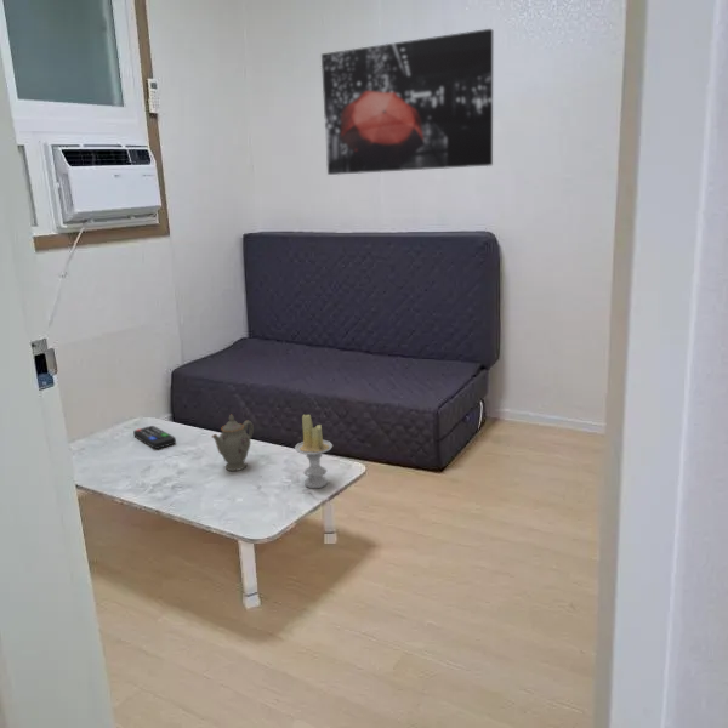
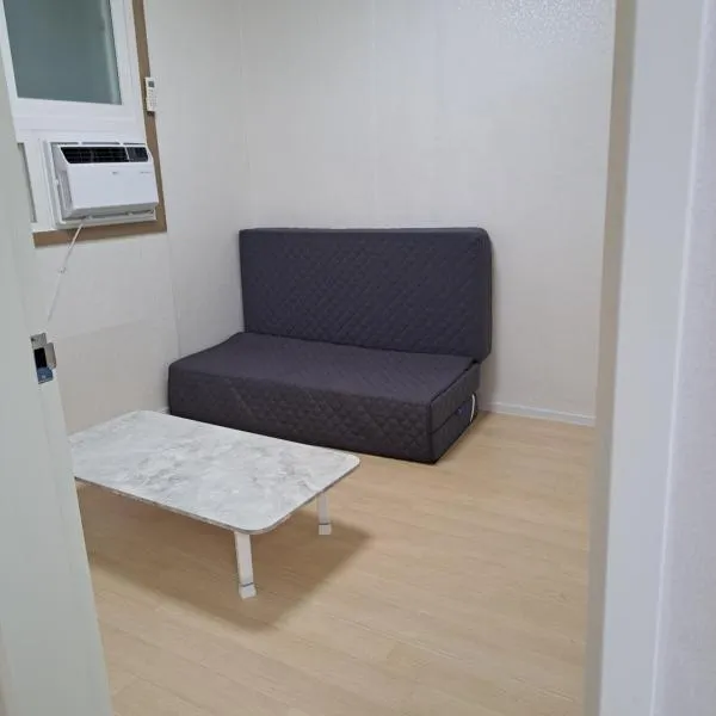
- remote control [132,425,177,450]
- wall art [320,28,494,176]
- candle [294,414,334,489]
- chinaware [210,414,255,472]
